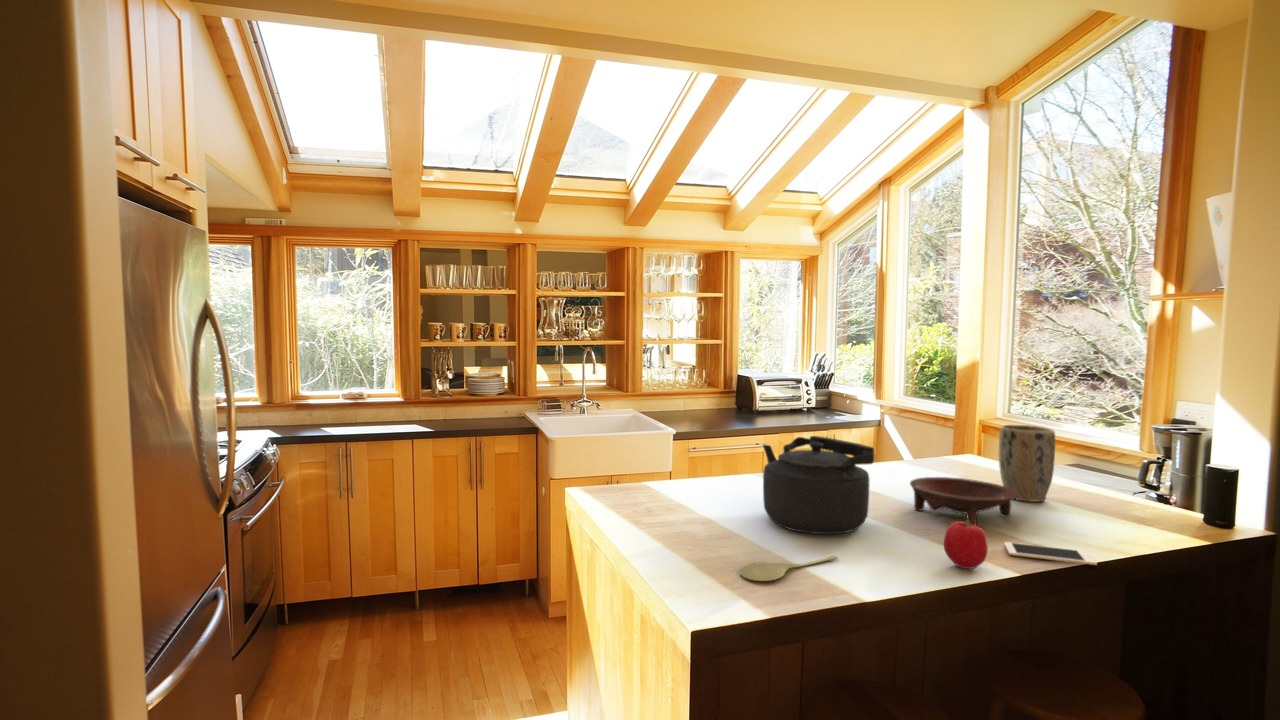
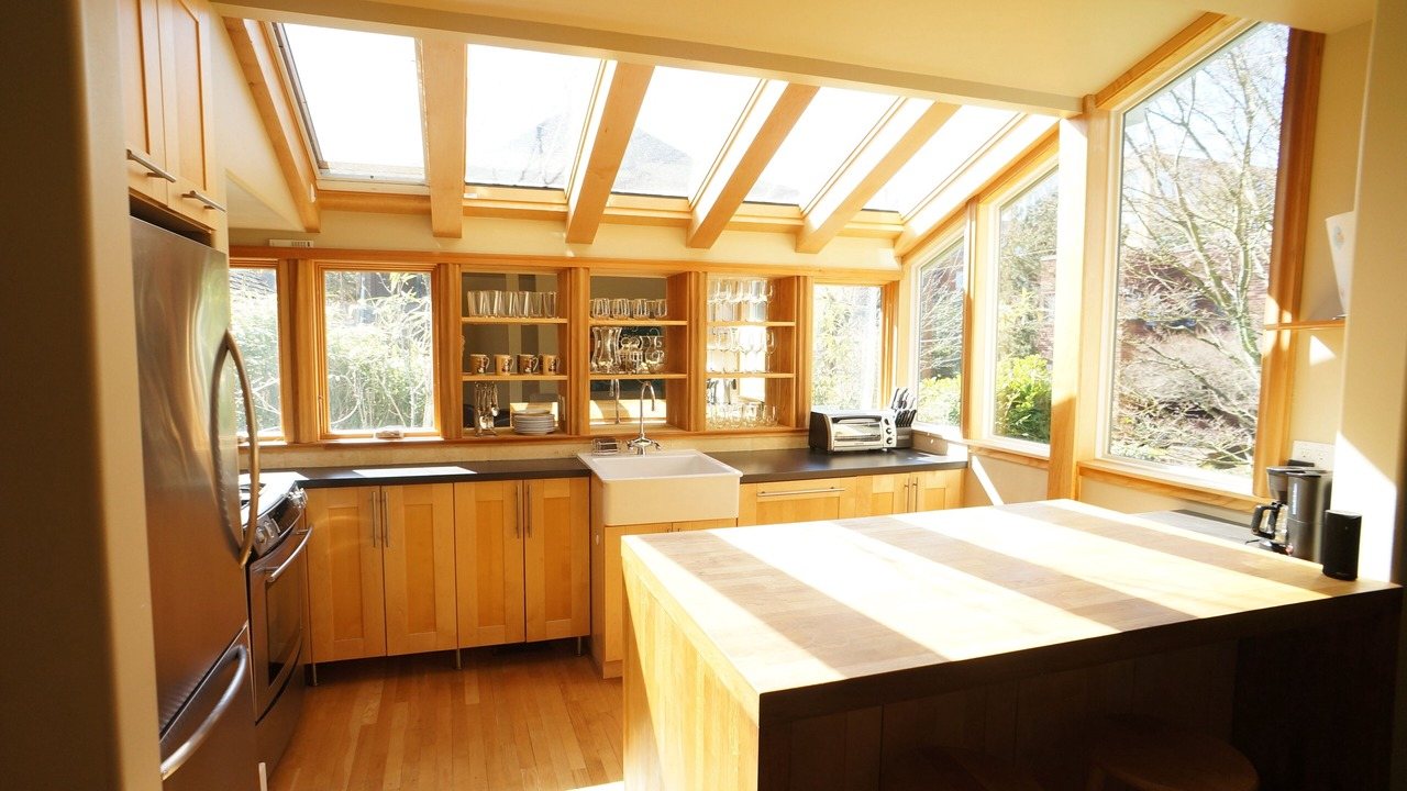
- plant pot [998,424,1056,503]
- spoon [738,555,839,582]
- bowl [909,476,1018,526]
- fruit [943,520,989,570]
- cell phone [1003,541,1098,566]
- kettle [761,435,875,535]
